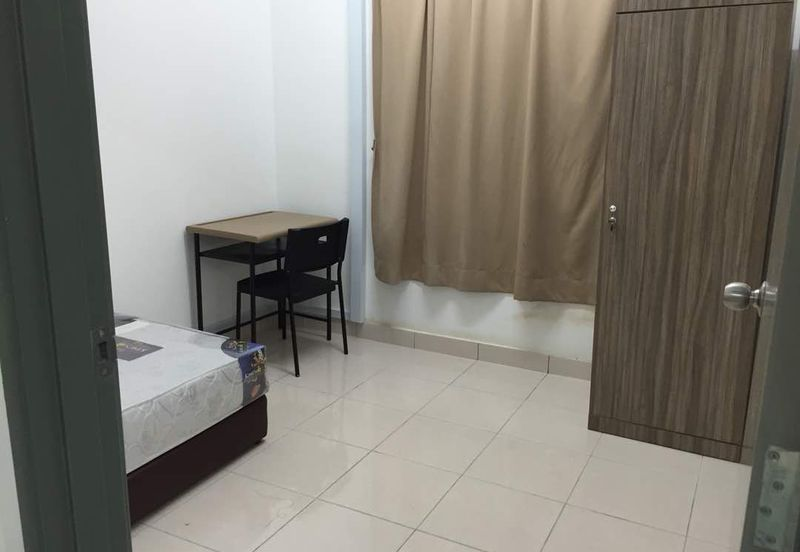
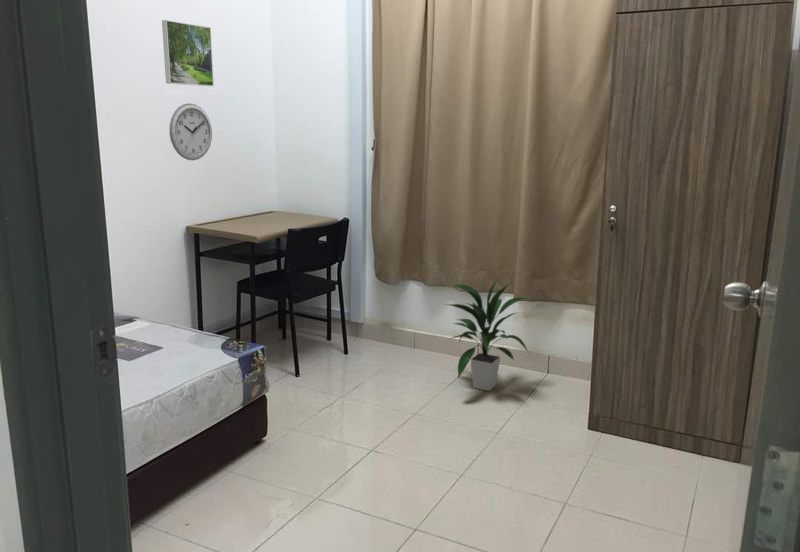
+ indoor plant [444,276,531,392]
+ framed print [161,19,215,87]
+ wall clock [168,102,213,161]
